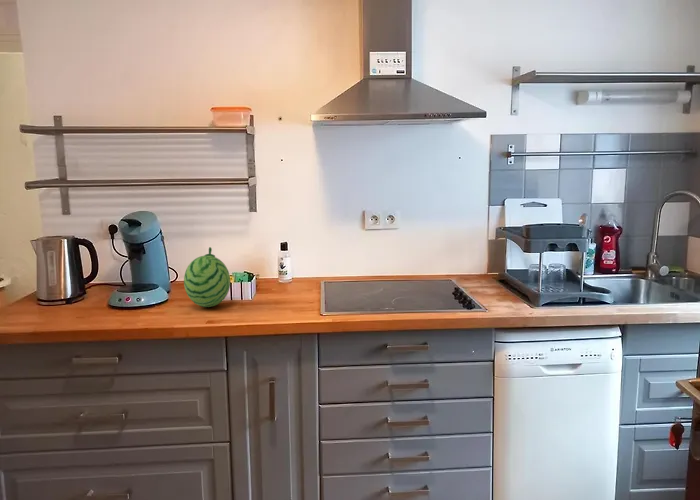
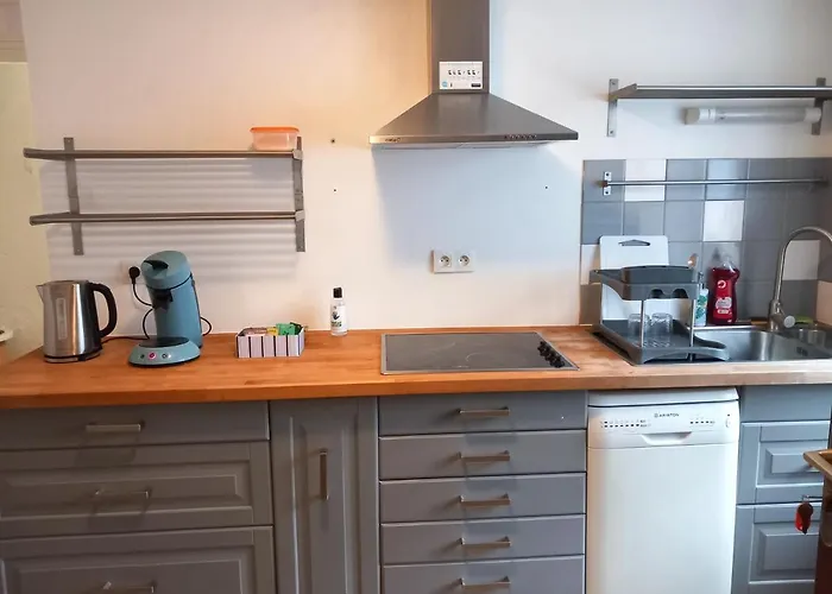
- fruit [183,246,231,308]
